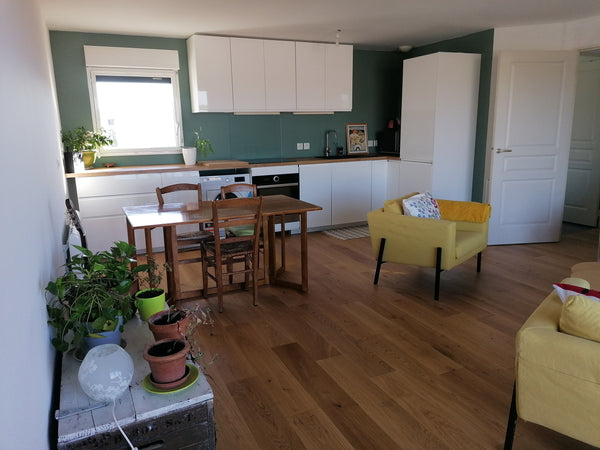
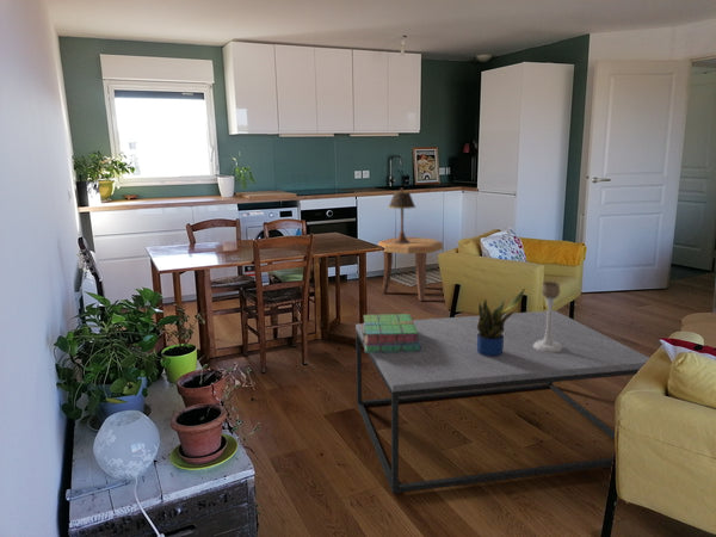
+ stack of books [362,313,421,354]
+ coffee table [354,309,650,495]
+ side table [377,236,444,302]
+ candle holder [533,280,562,352]
+ table lamp [387,187,416,243]
+ potted plant [477,288,526,357]
